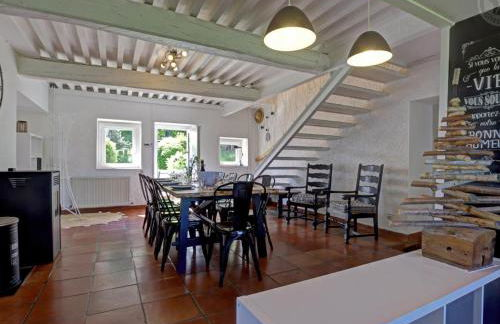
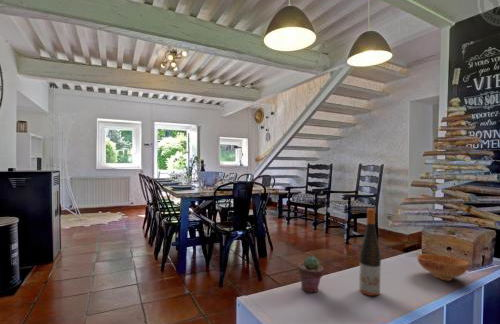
+ bowl [416,253,470,282]
+ potted succulent [297,255,325,294]
+ wine bottle [358,207,382,297]
